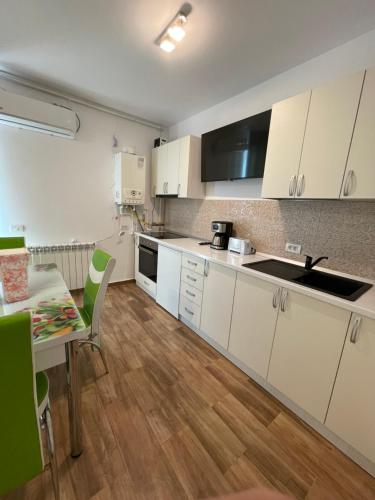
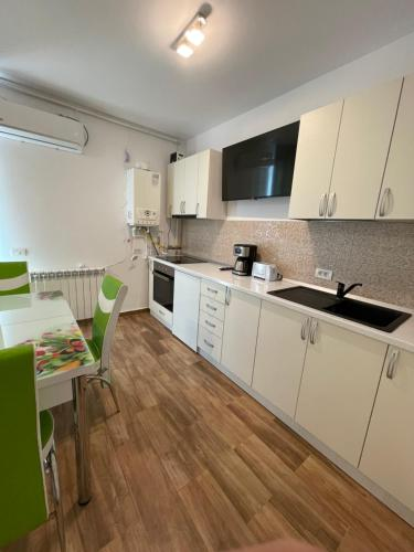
- vase [0,247,32,304]
